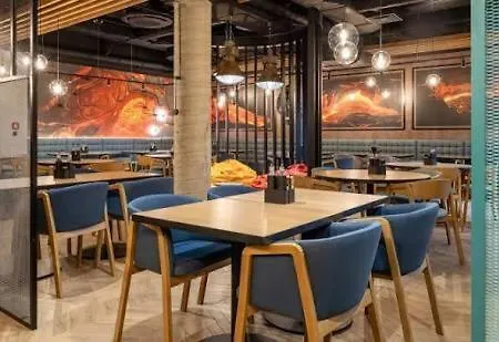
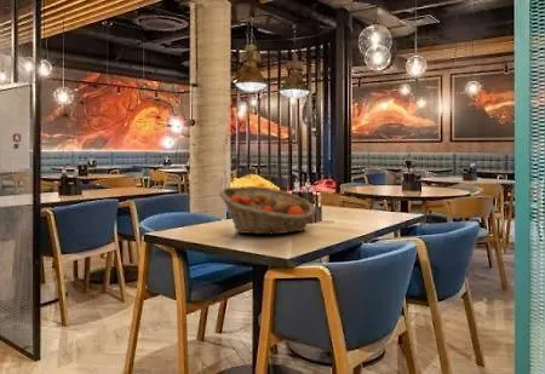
+ fruit basket [218,185,317,235]
